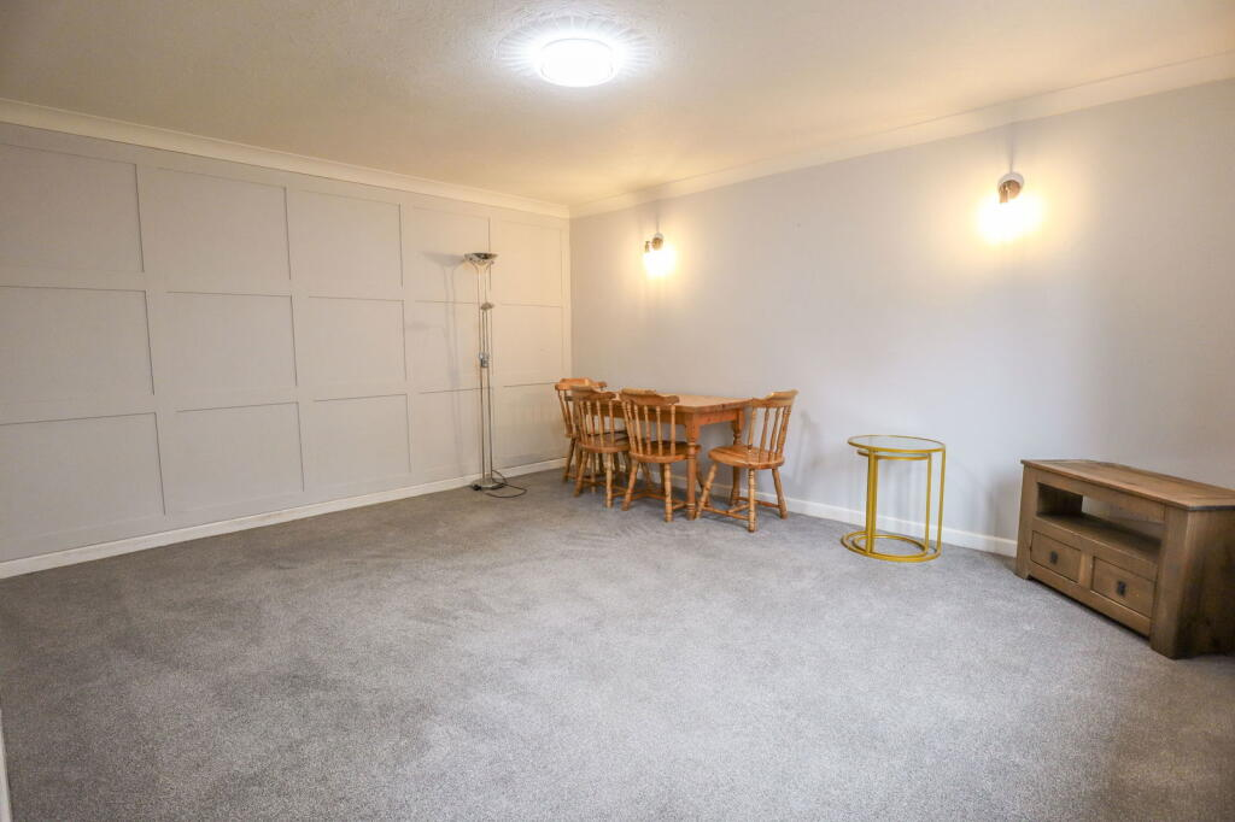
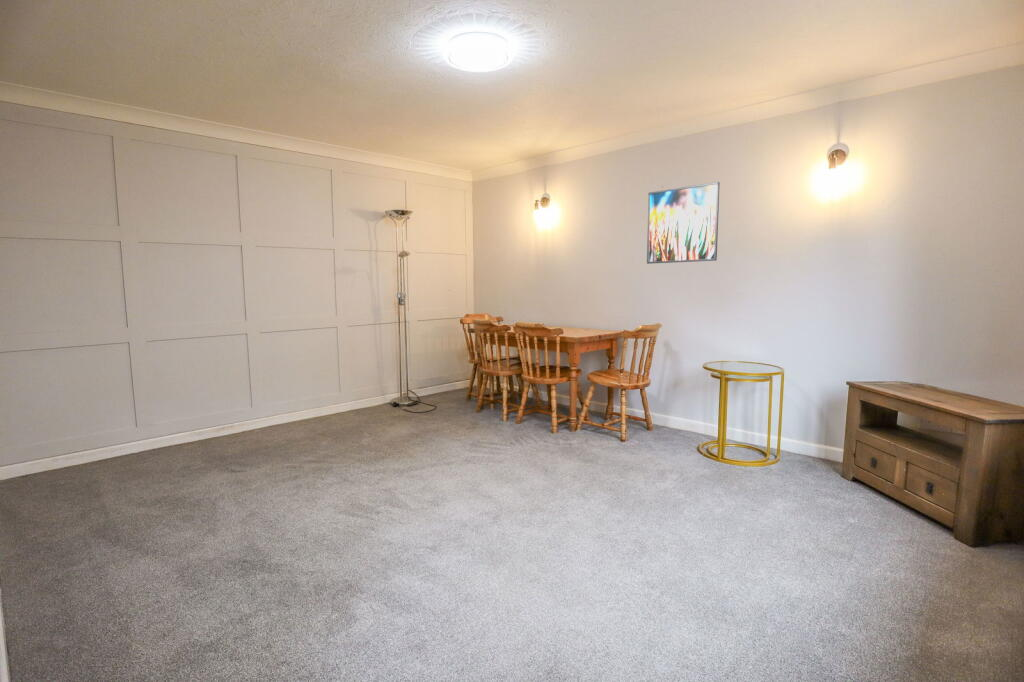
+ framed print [646,181,721,265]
